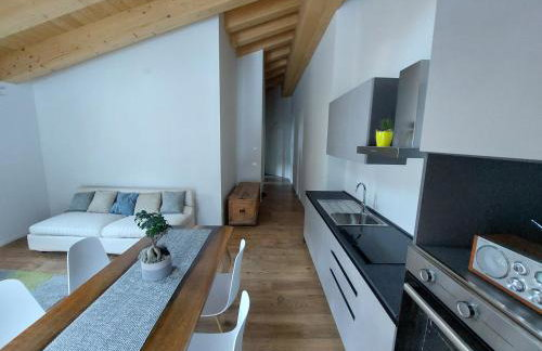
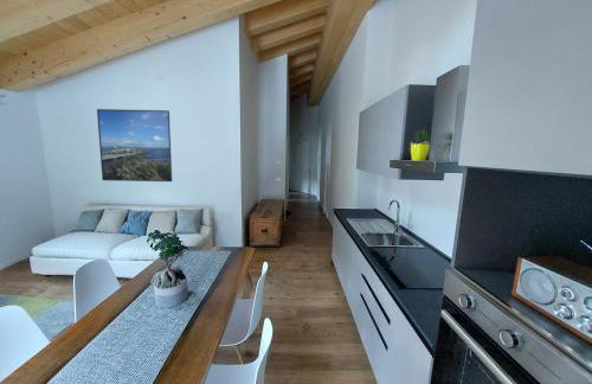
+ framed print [96,108,173,183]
